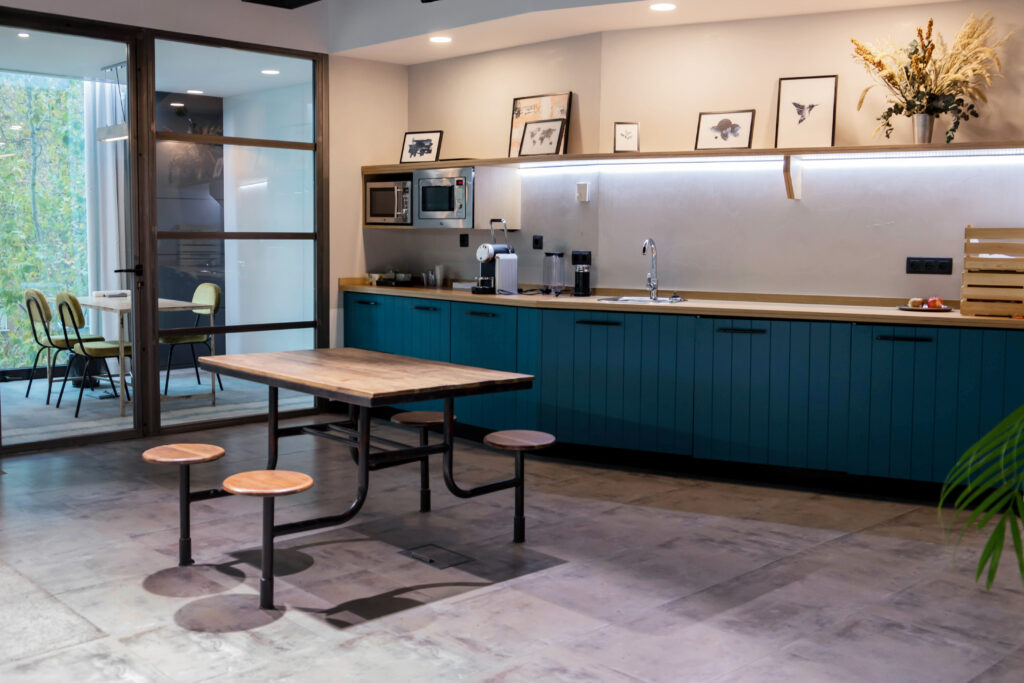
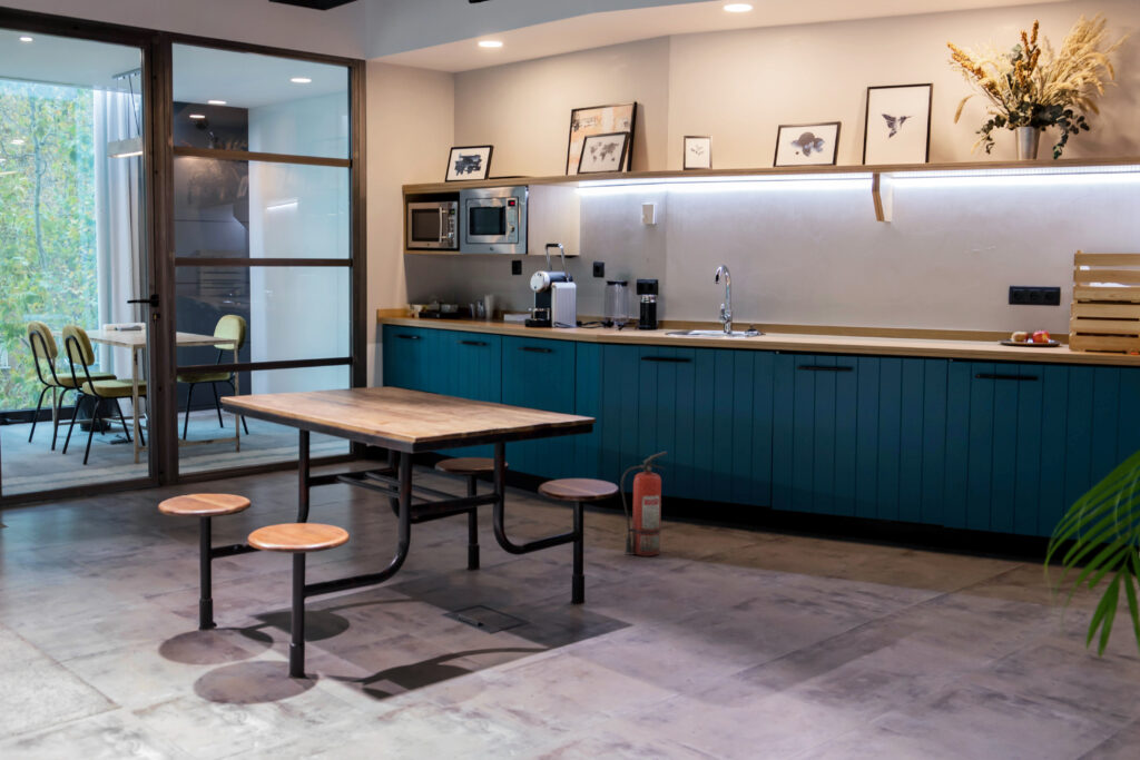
+ fire extinguisher [620,451,669,557]
